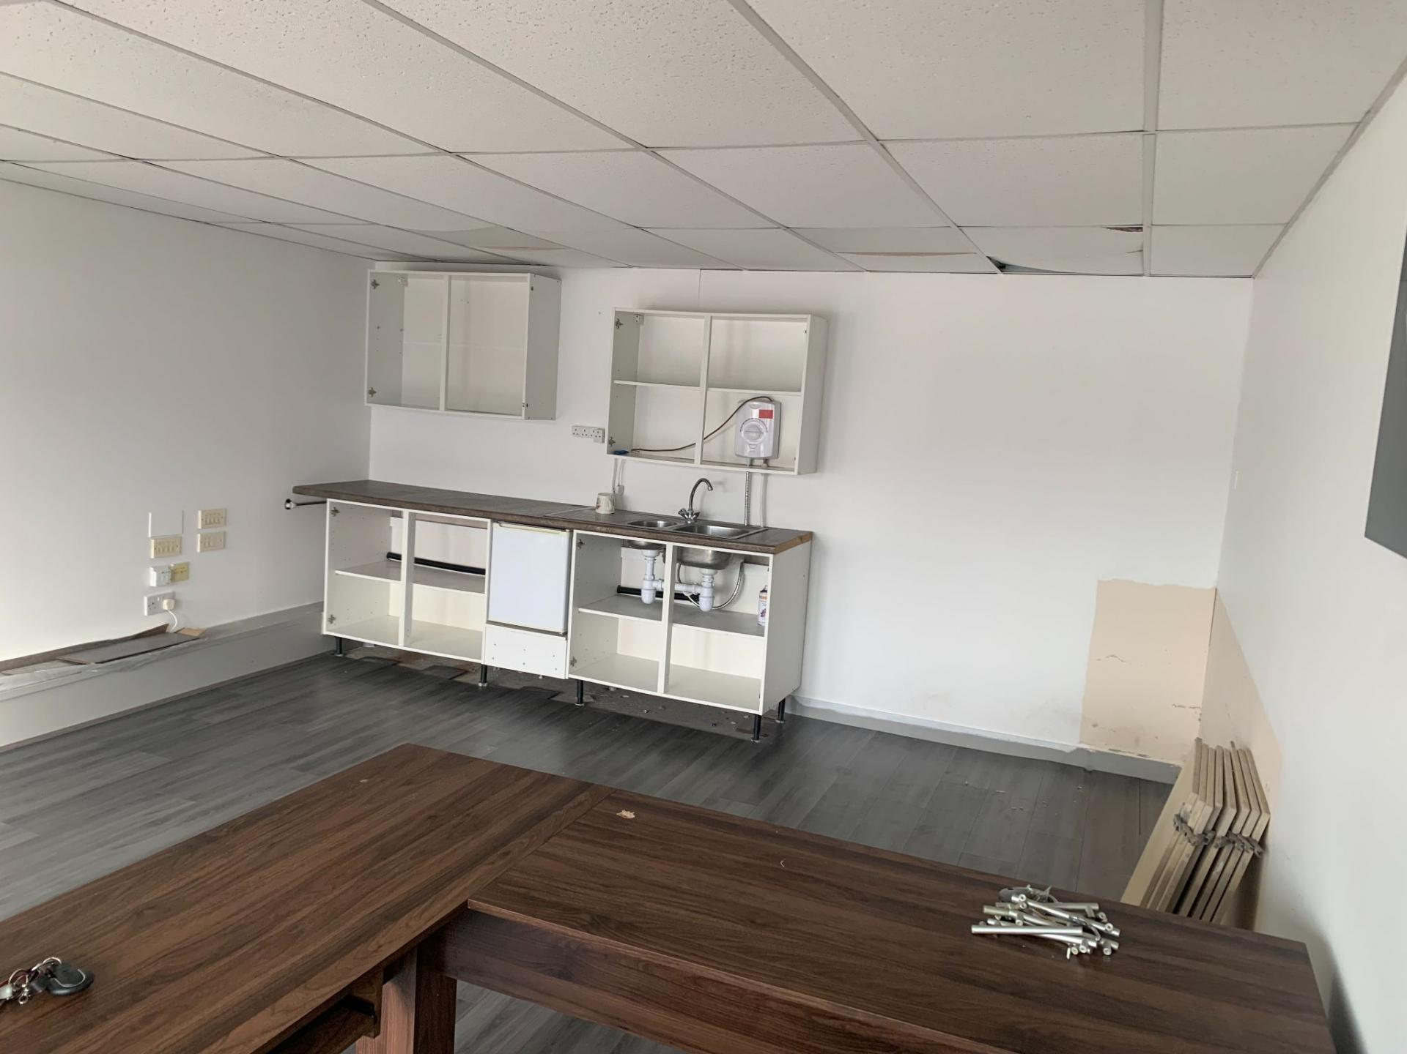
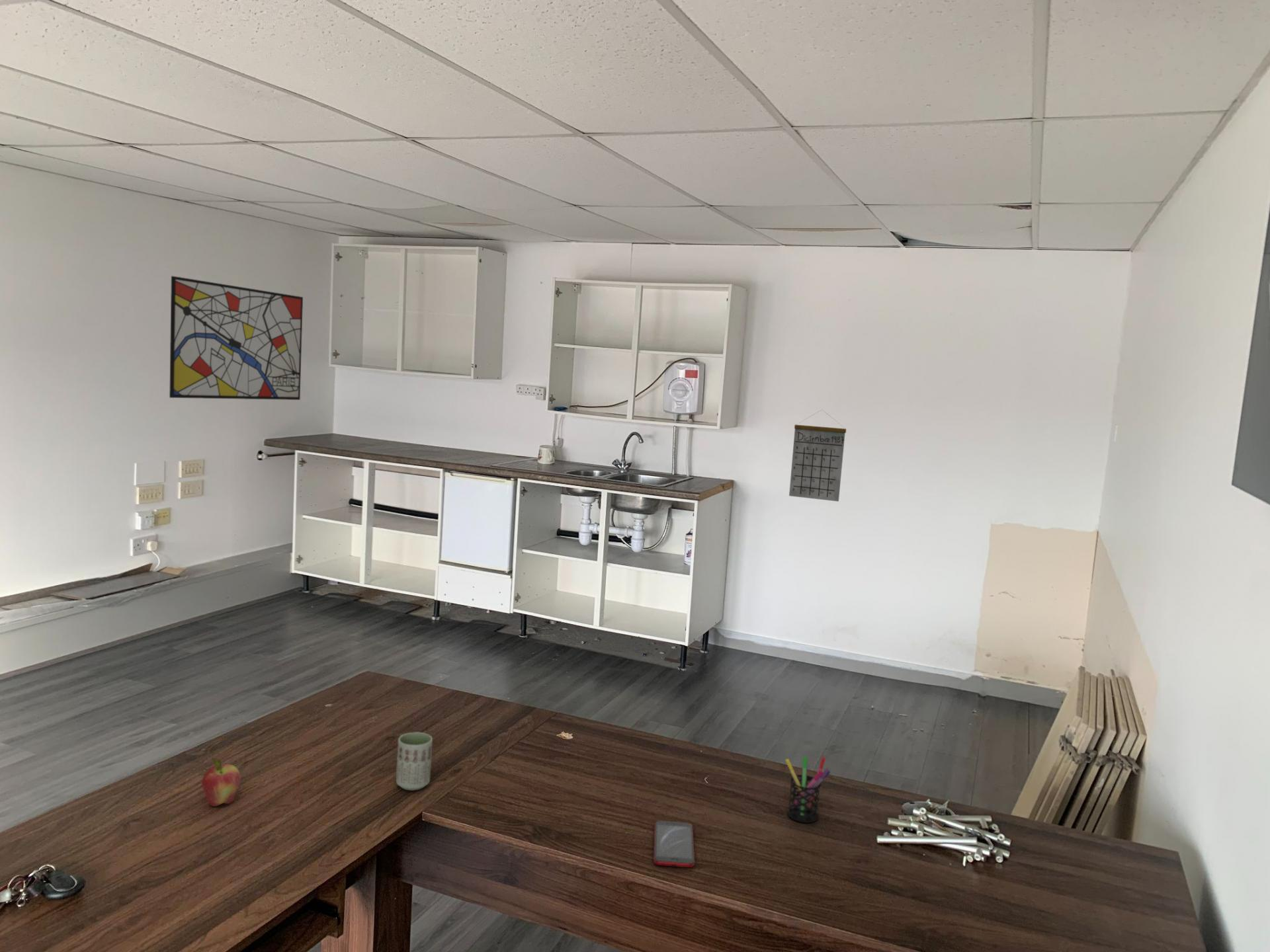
+ cup [396,731,433,791]
+ pen holder [785,756,831,823]
+ fruit [201,757,241,807]
+ smartphone [654,820,695,868]
+ calendar [788,409,847,502]
+ wall art [169,276,304,401]
